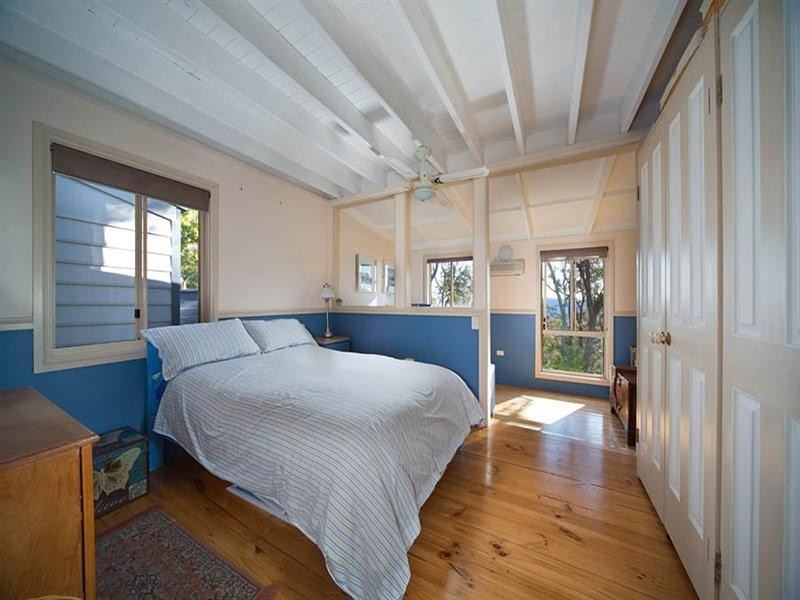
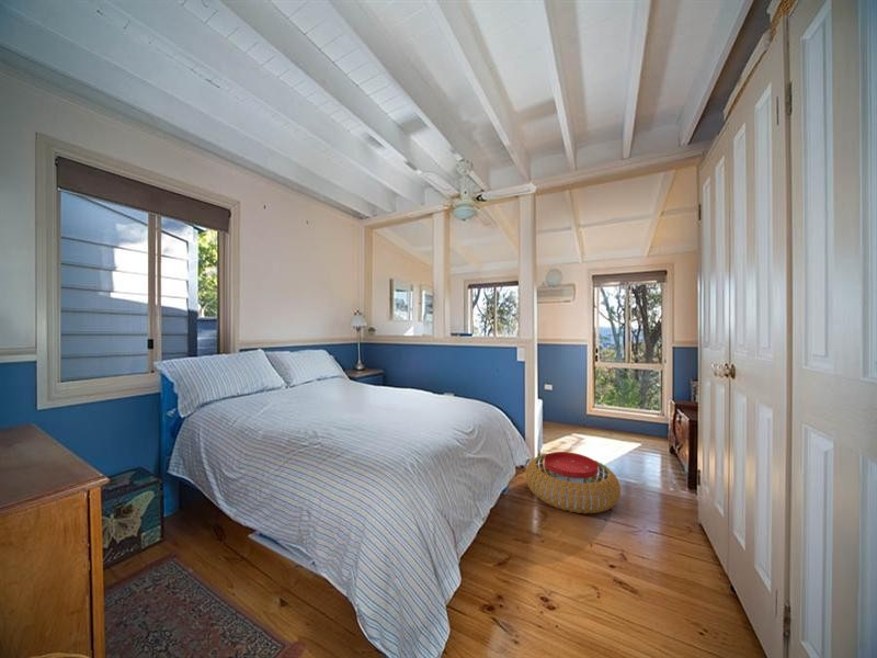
+ pouf [524,451,622,515]
